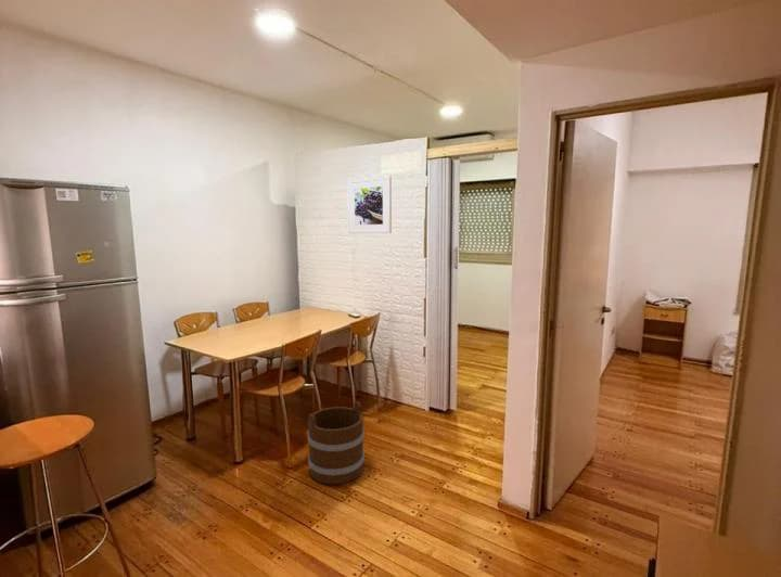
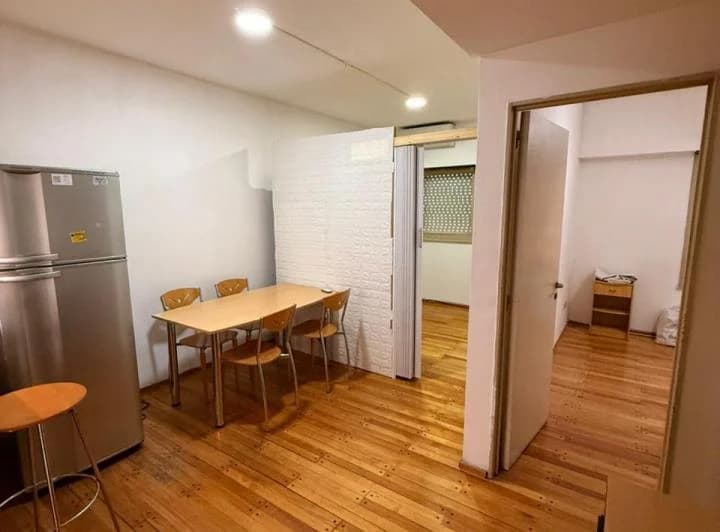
- bucket [307,400,366,486]
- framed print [346,175,393,234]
